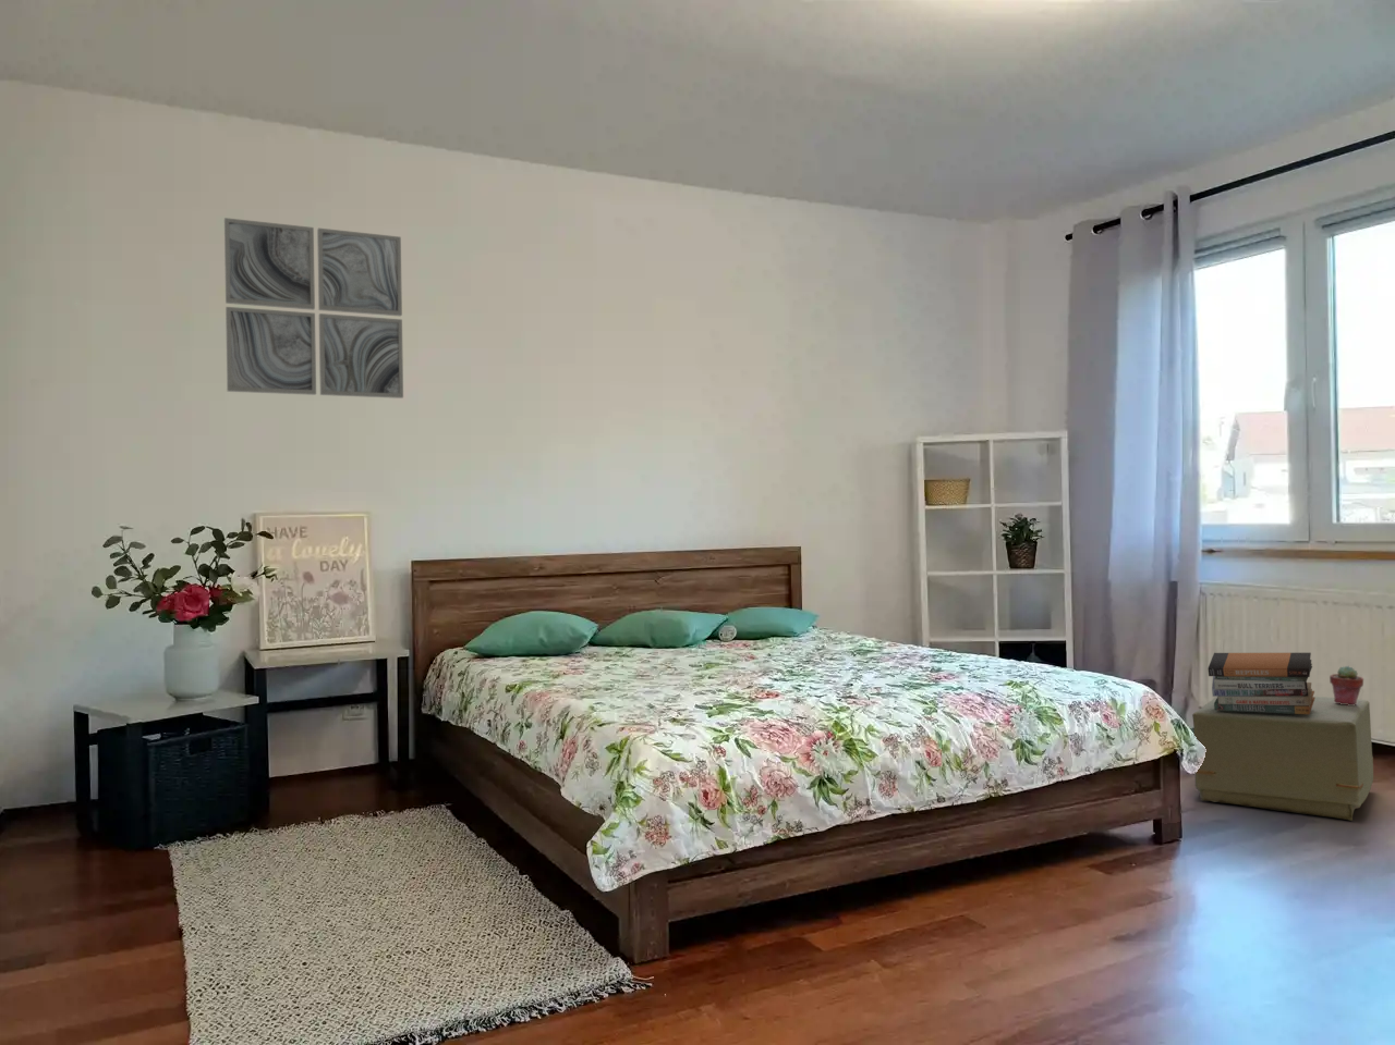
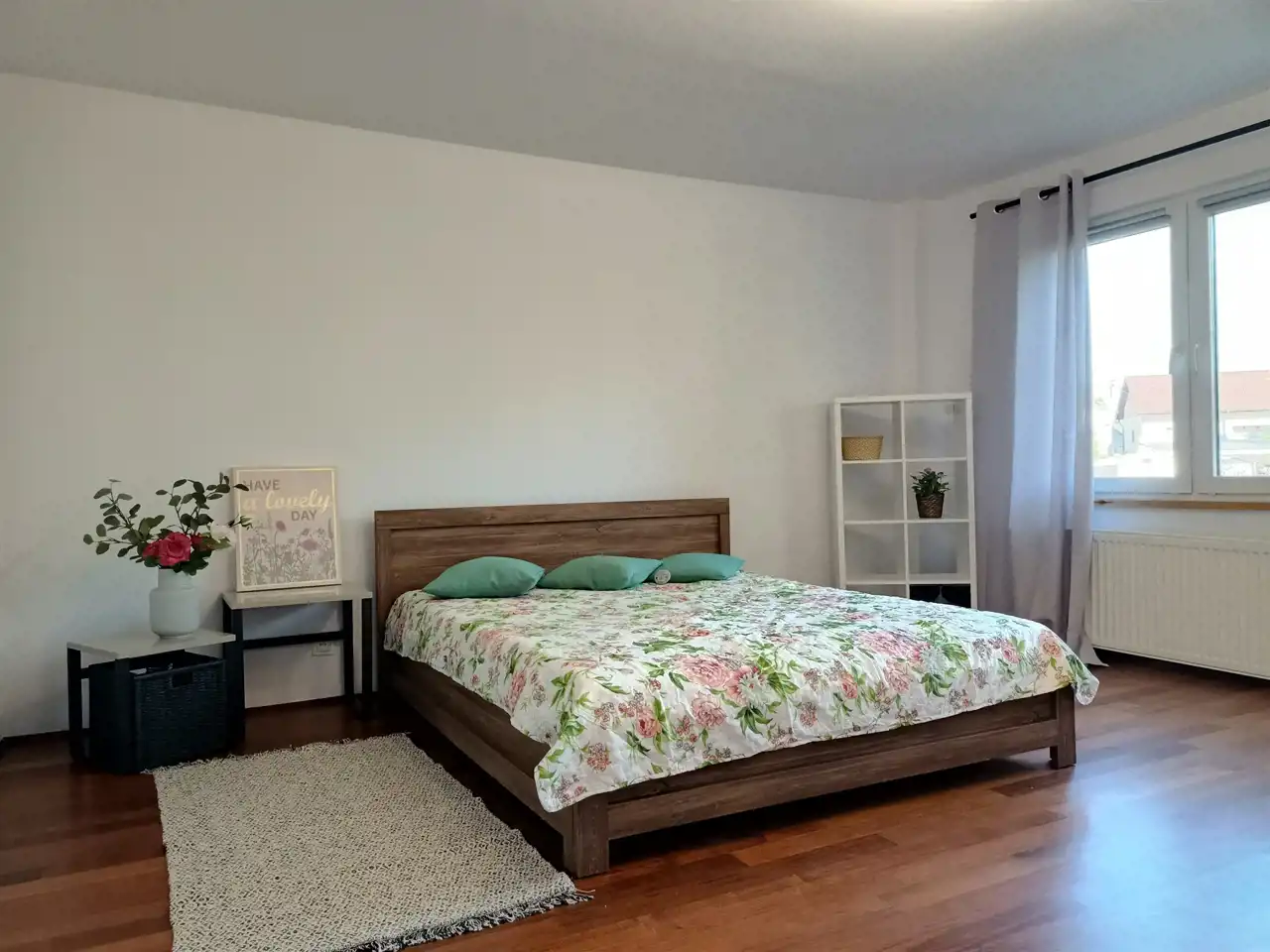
- potted succulent [1328,665,1364,706]
- wall art [223,216,404,400]
- cardboard box [1191,696,1374,822]
- book stack [1206,652,1316,715]
